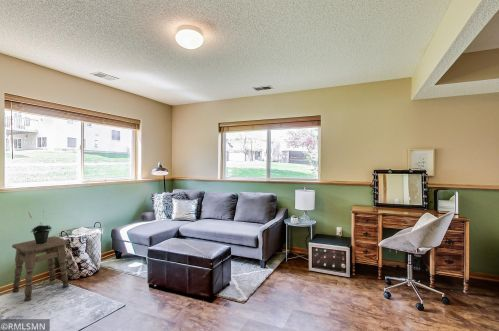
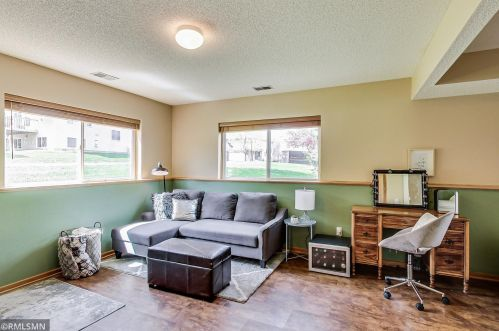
- side table [11,235,70,302]
- potted plant [27,210,53,244]
